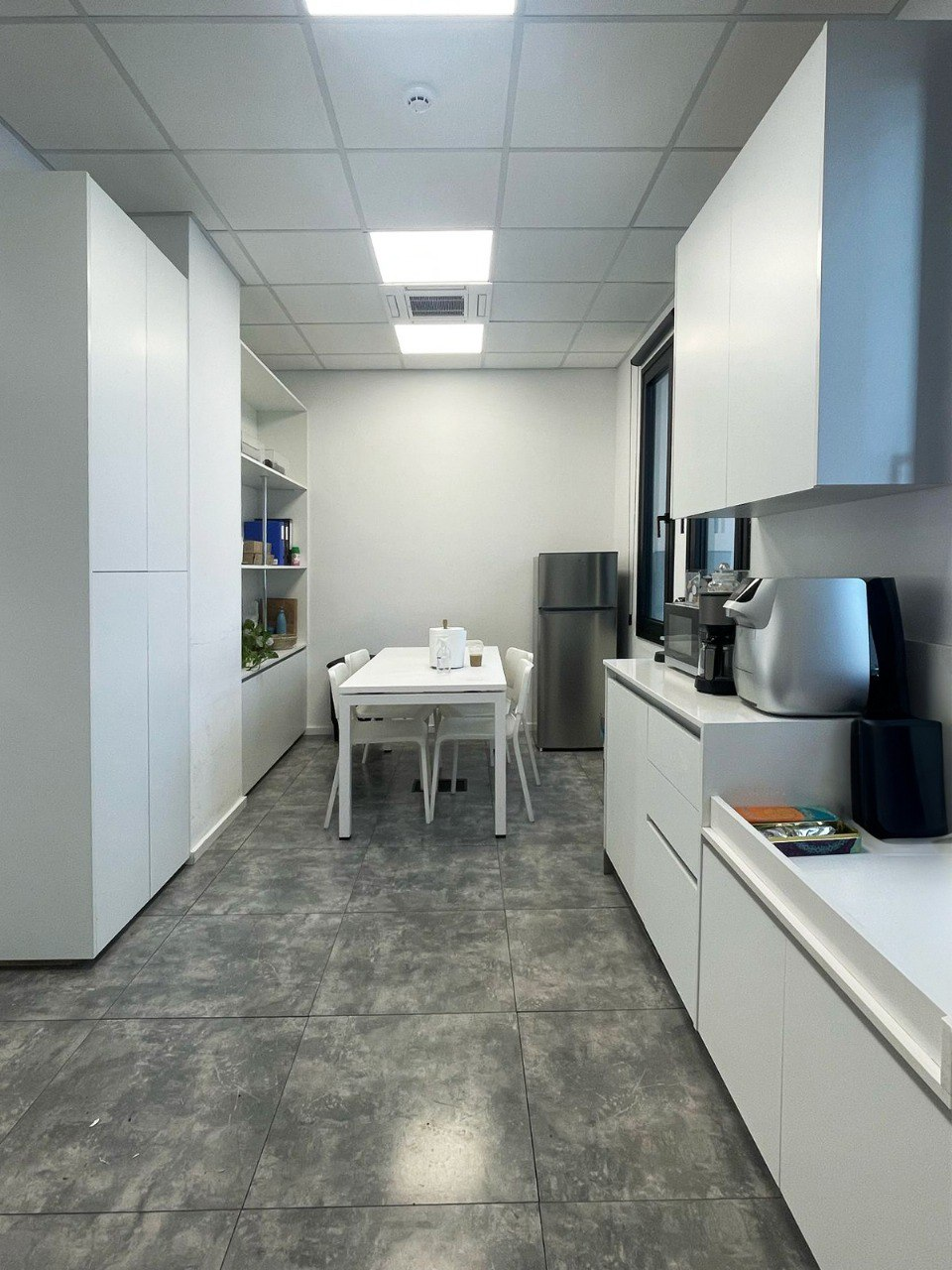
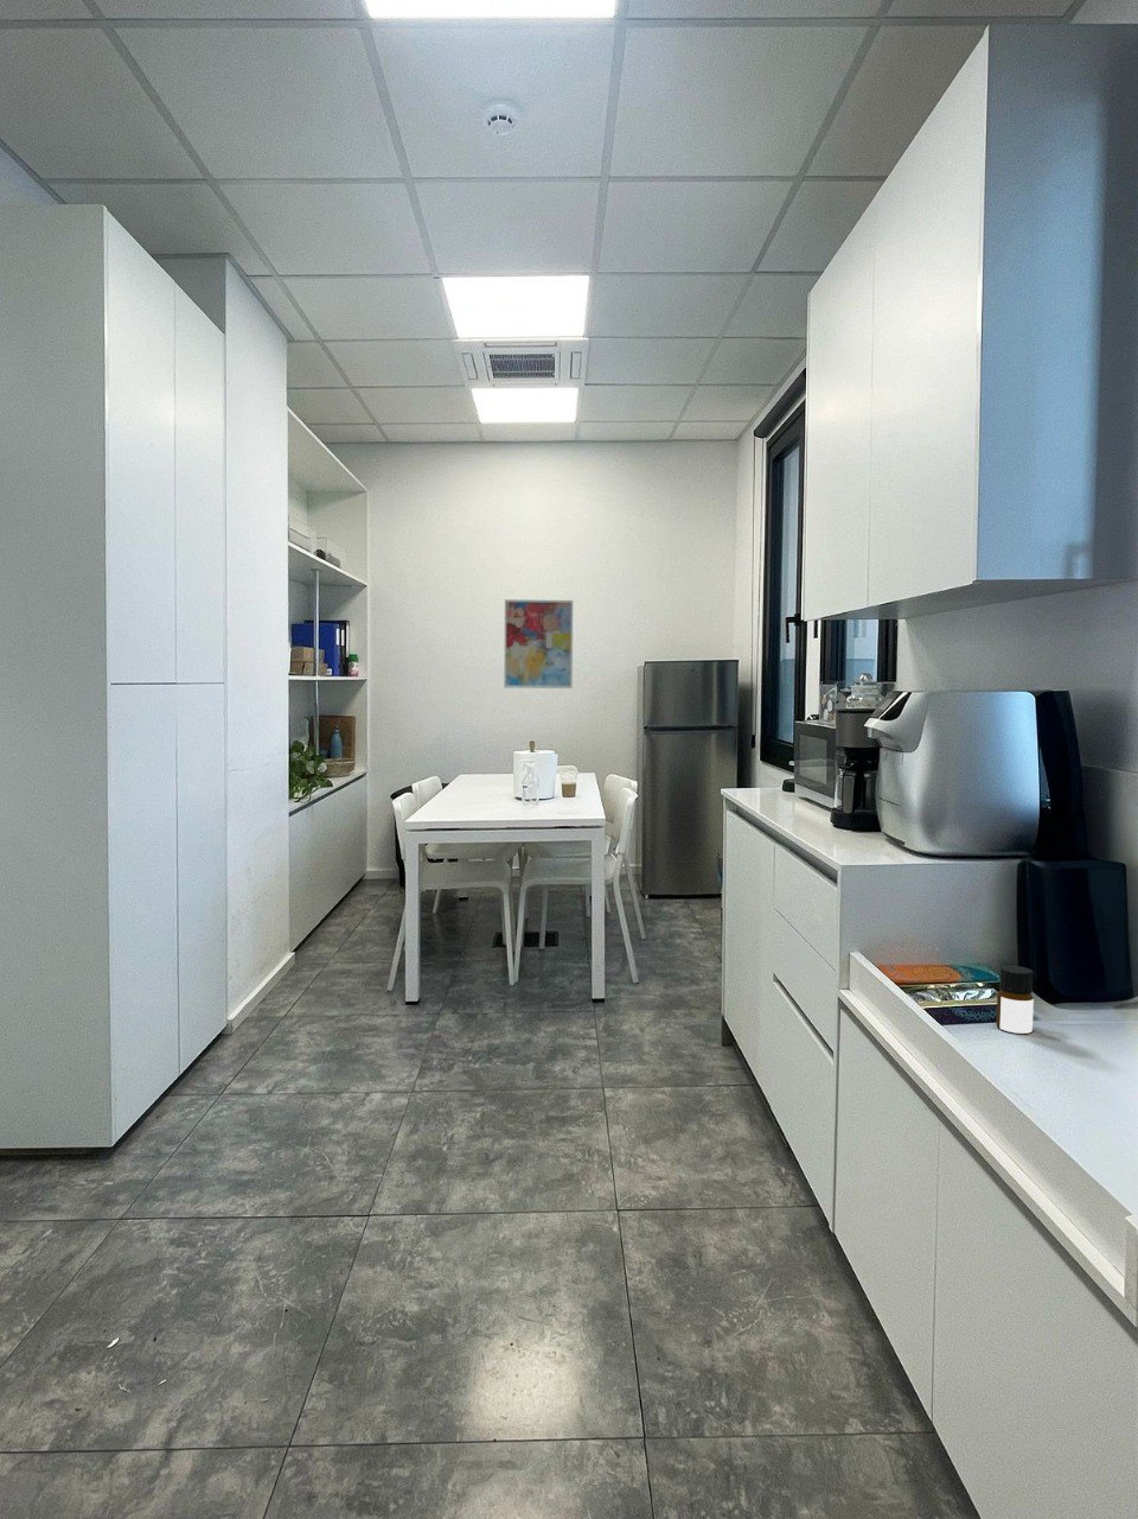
+ wall art [502,598,574,689]
+ bottle [996,965,1035,1035]
